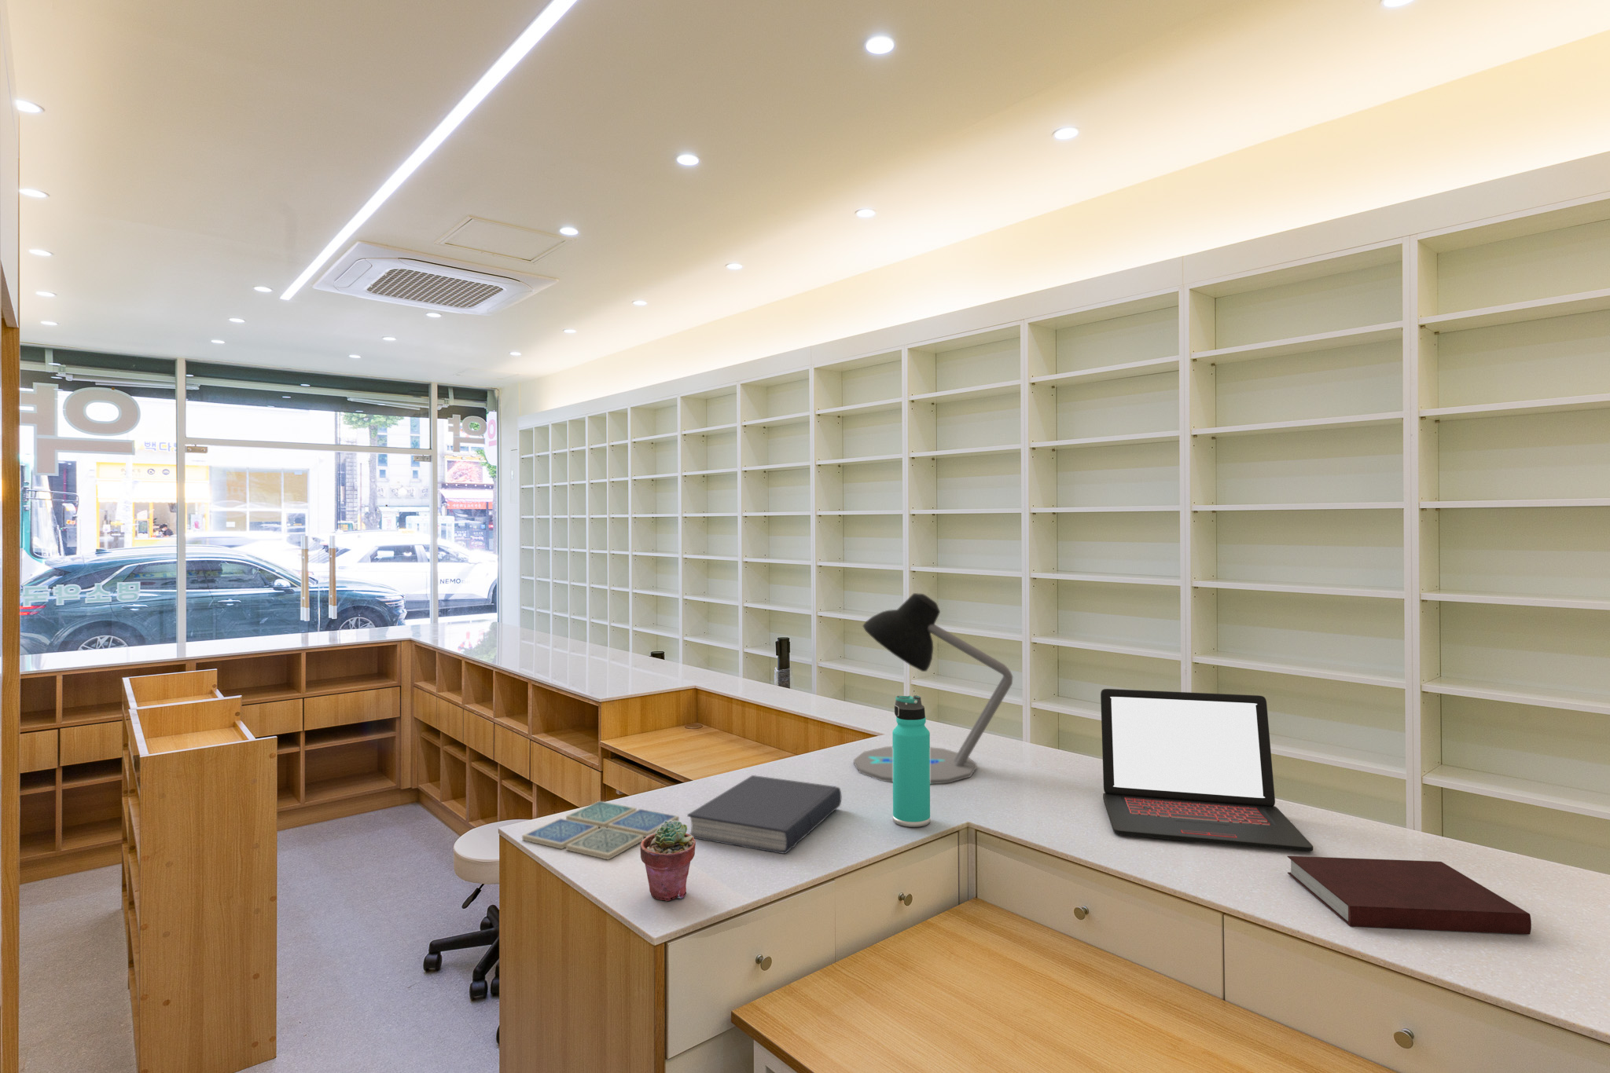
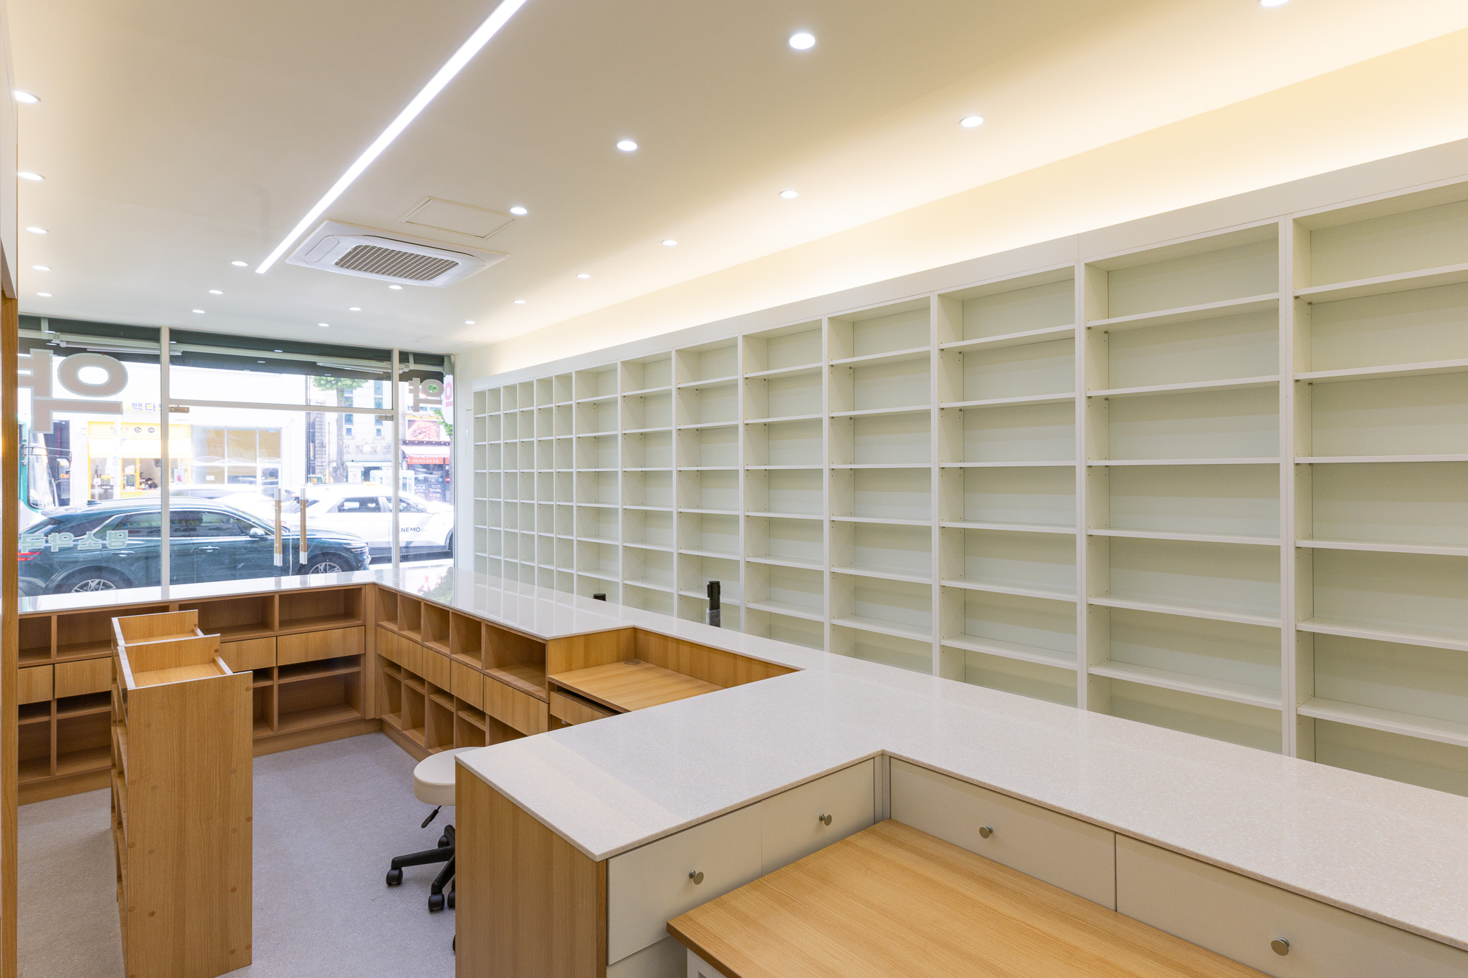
- book [686,775,842,855]
- potted succulent [640,820,696,902]
- laptop [1100,689,1314,853]
- drink coaster [521,800,680,861]
- desk lamp [853,593,1013,784]
- notebook [1287,855,1532,935]
- thermos bottle [891,695,931,828]
